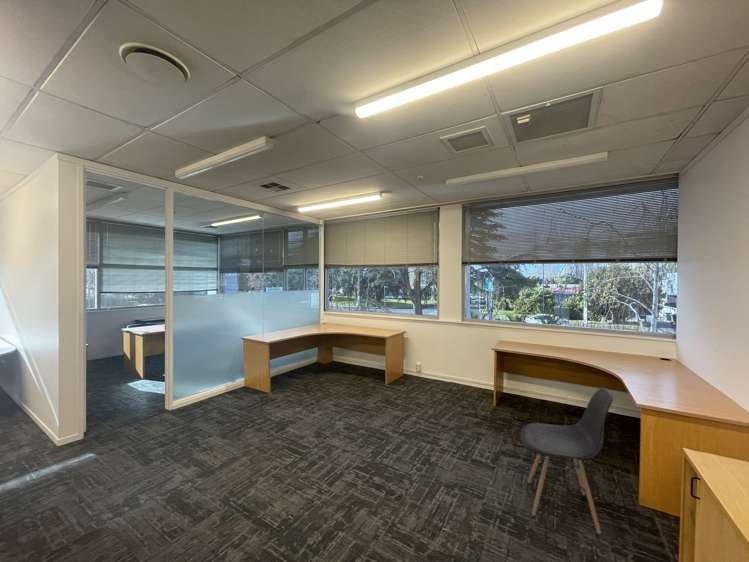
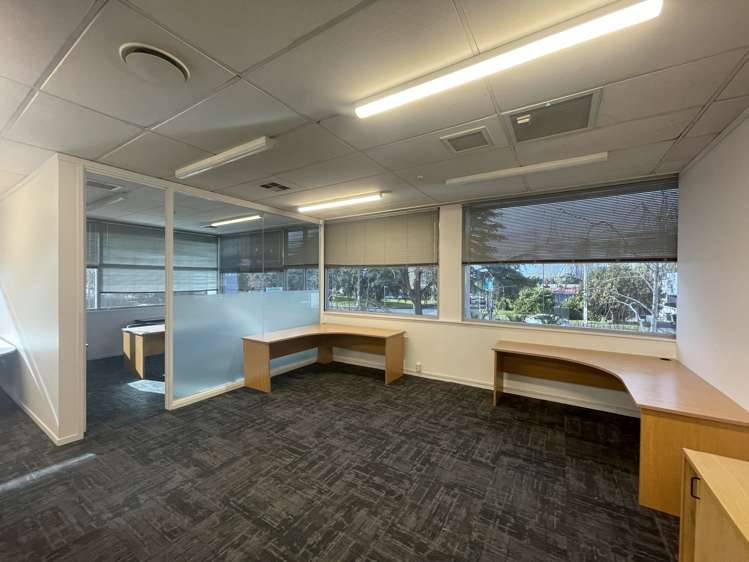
- chair [520,387,614,535]
